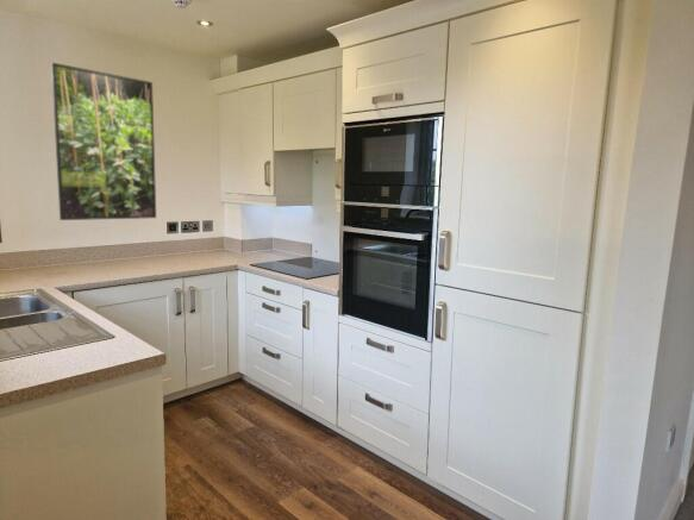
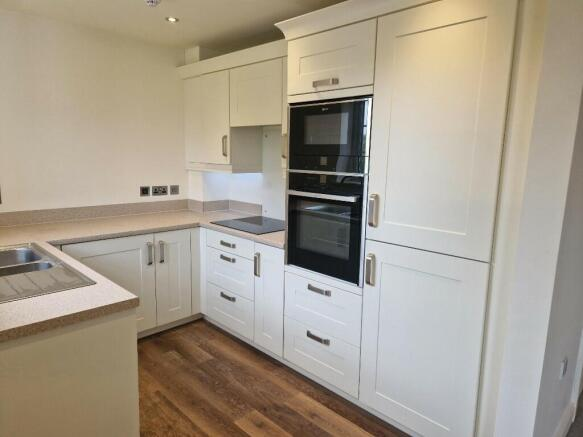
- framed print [50,62,157,221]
